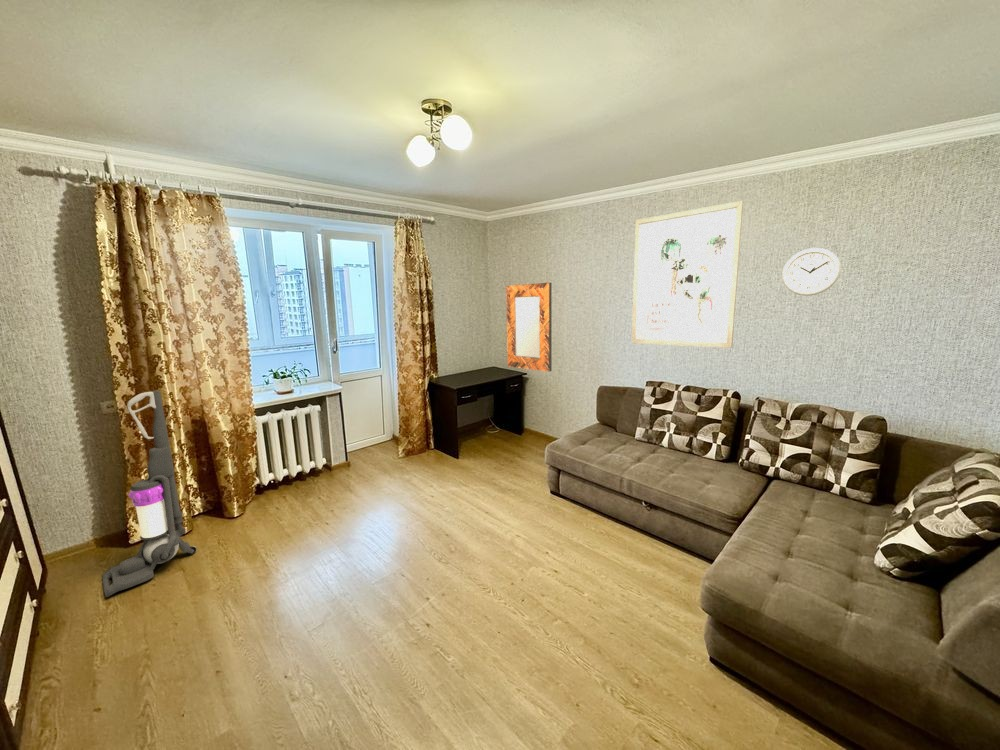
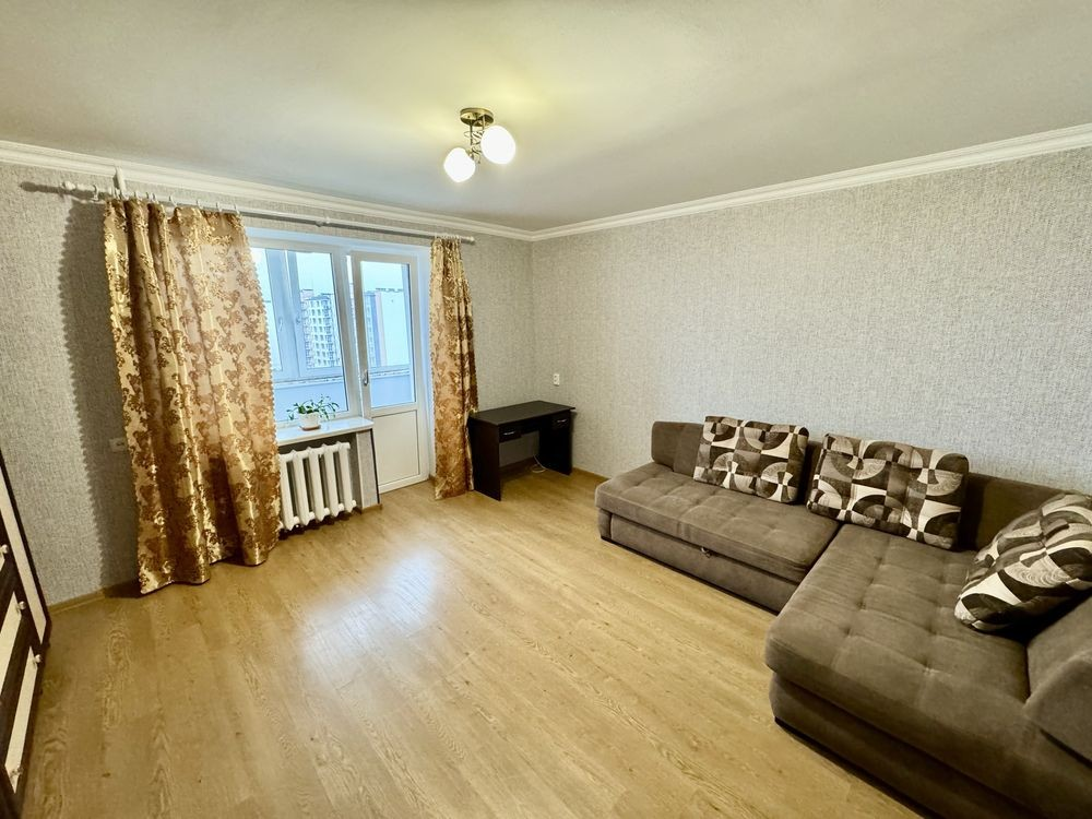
- vacuum cleaner [102,390,197,598]
- home mirror [505,282,553,373]
- wall art [631,200,744,349]
- wall clock [781,247,842,297]
